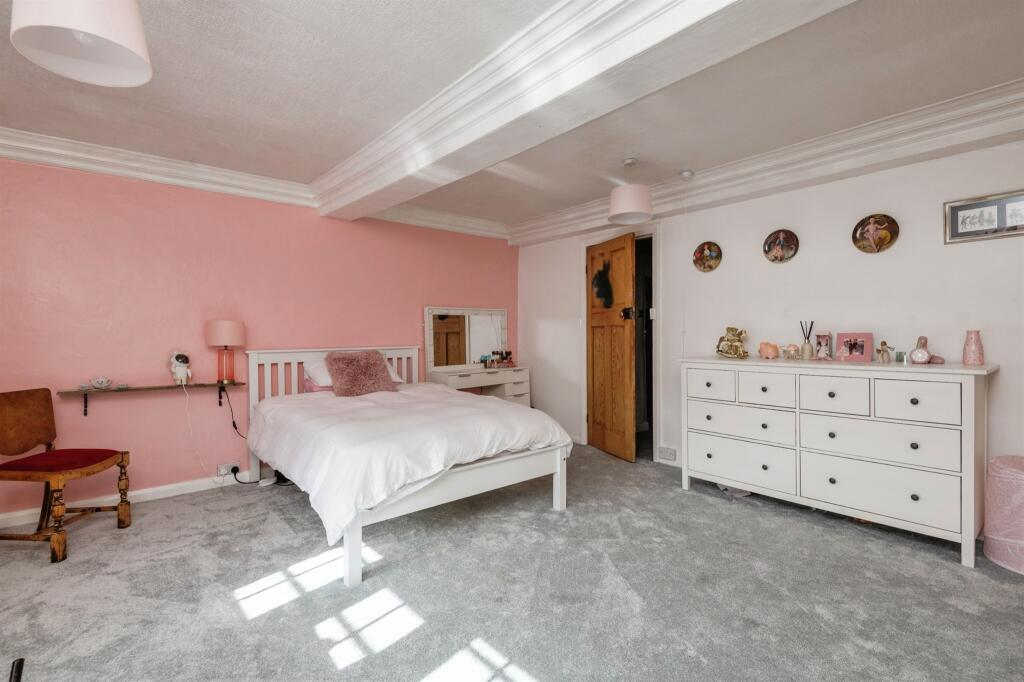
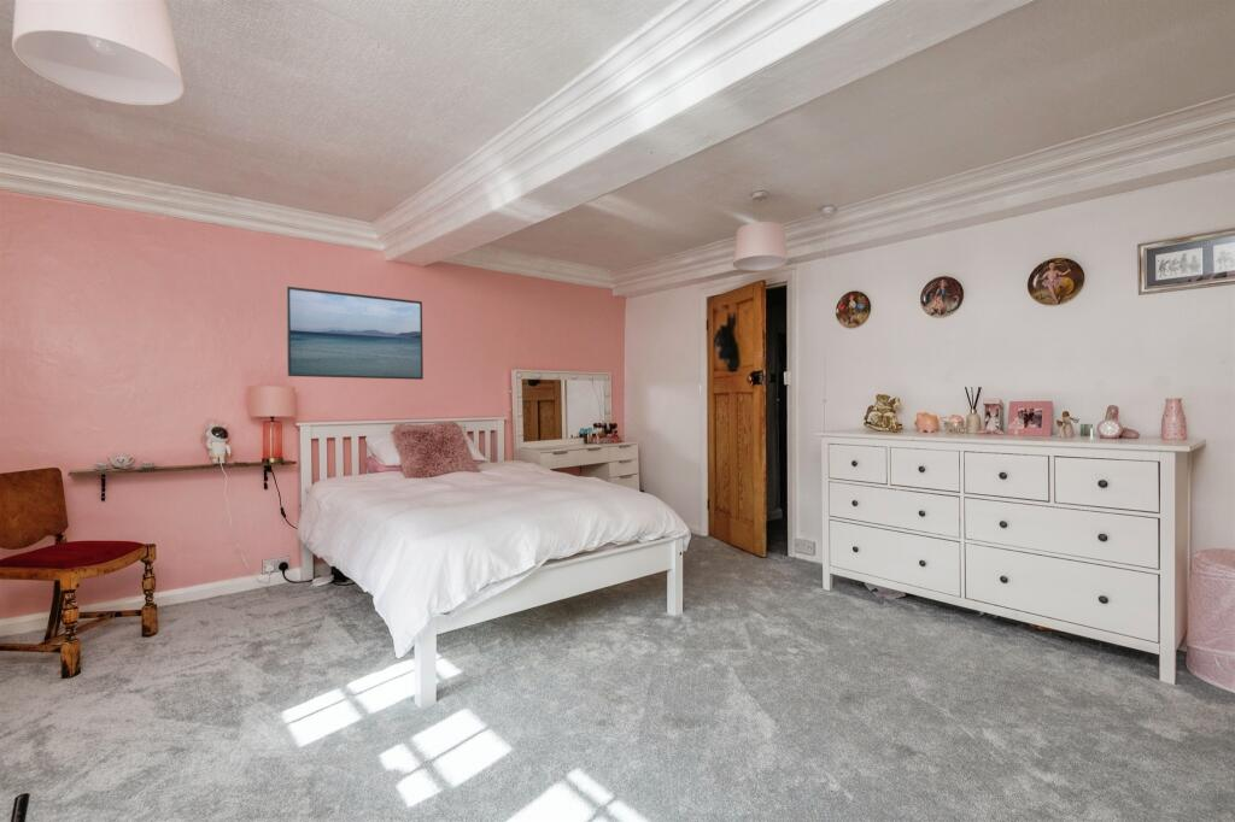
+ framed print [286,286,425,381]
